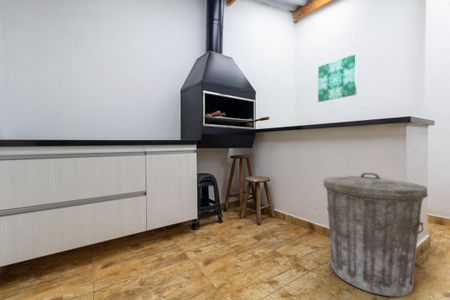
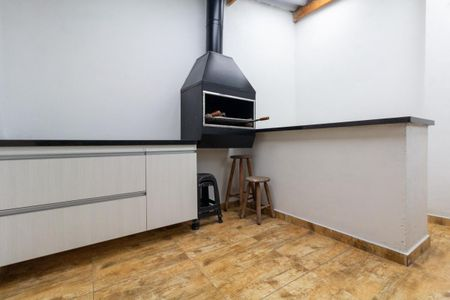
- trash can [322,172,429,298]
- wall art [317,53,358,103]
